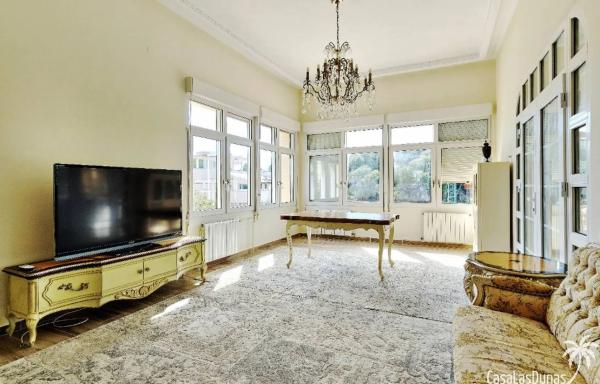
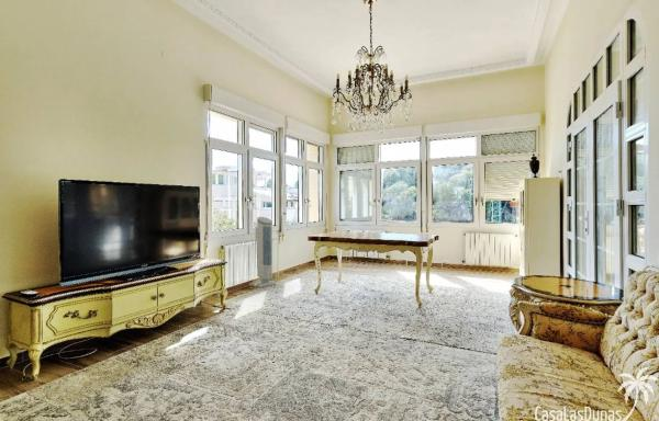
+ air purifier [253,216,277,288]
